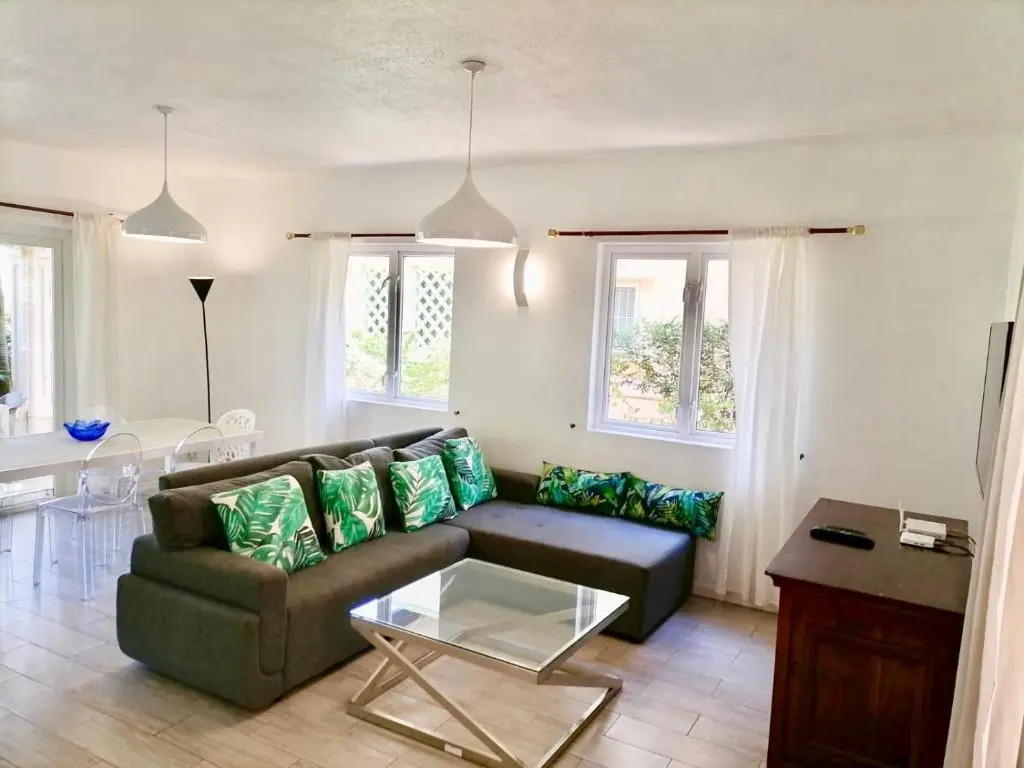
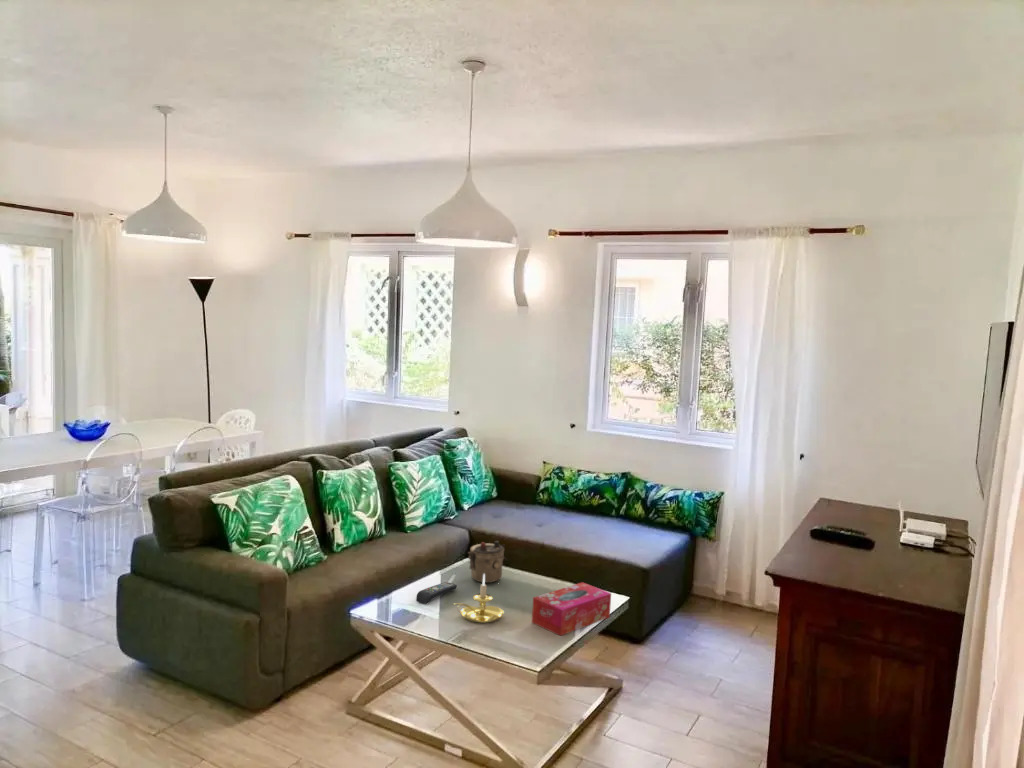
+ teapot [467,540,507,584]
+ candle holder [453,574,505,624]
+ tissue box [531,581,612,637]
+ remote control [415,581,458,605]
